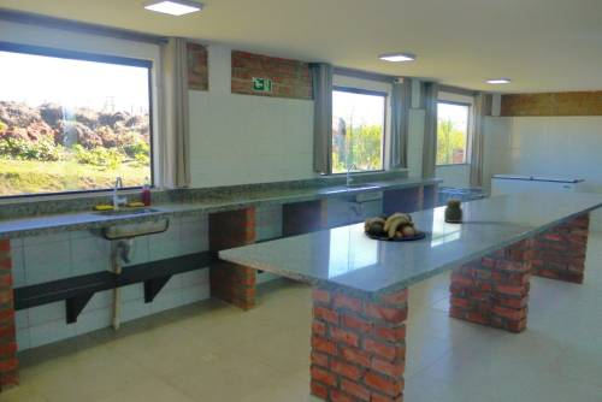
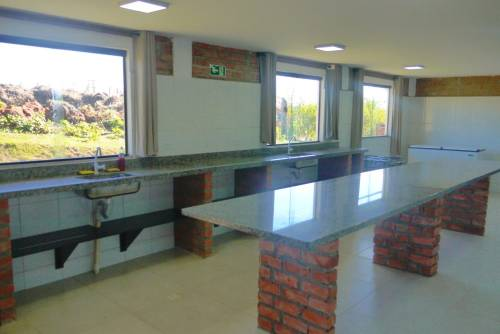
- jar [443,197,465,224]
- fruit bowl [362,211,426,242]
